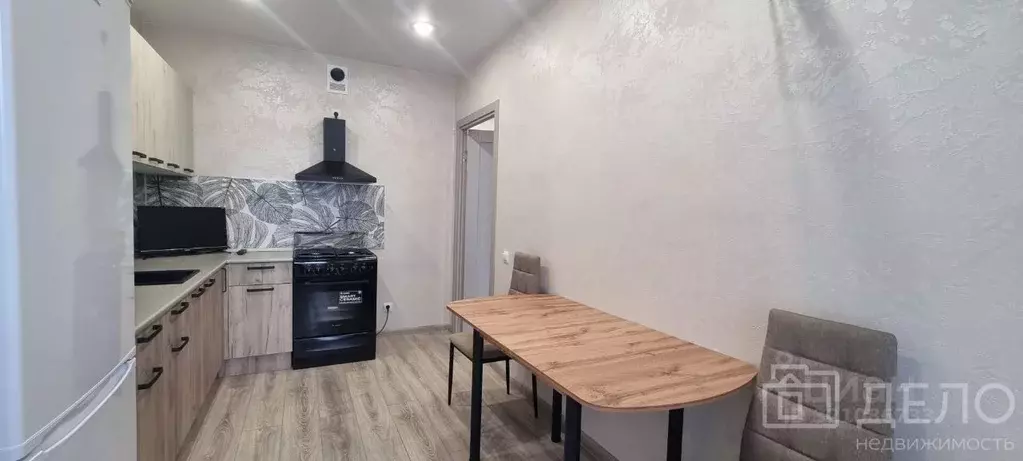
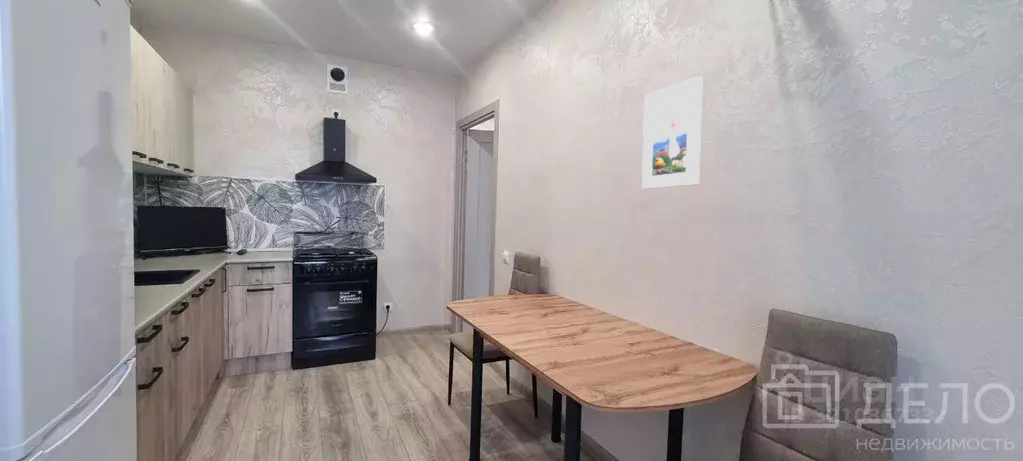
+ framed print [641,75,703,190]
